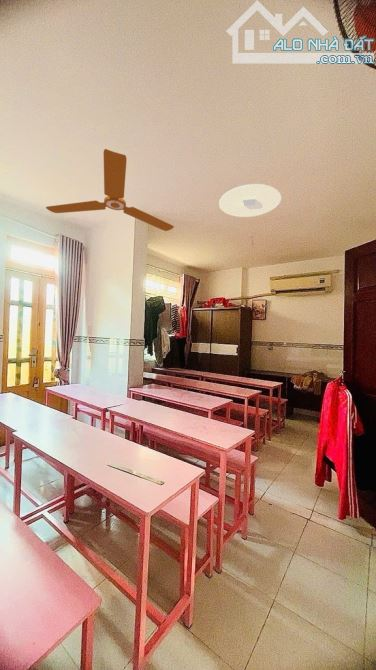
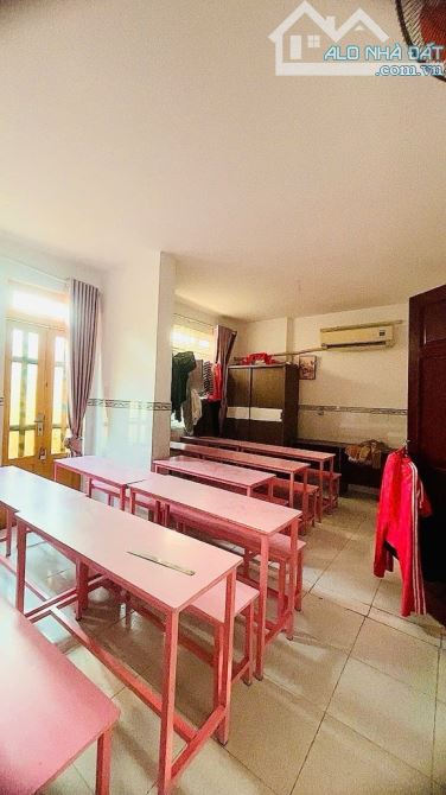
- ceiling fan [45,148,175,232]
- ceiling light [218,183,282,218]
